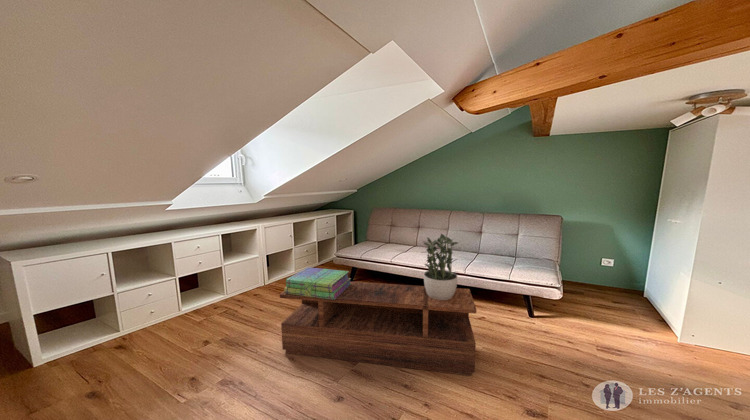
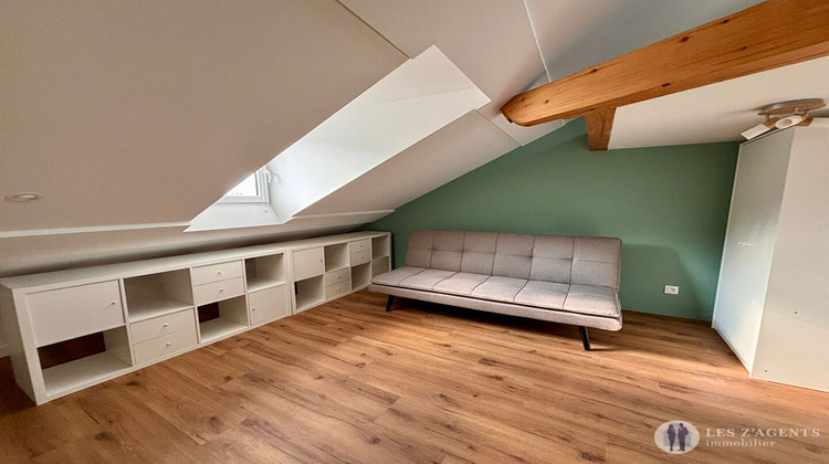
- potted plant [420,233,459,300]
- coffee table [279,281,477,377]
- stack of books [283,266,352,300]
